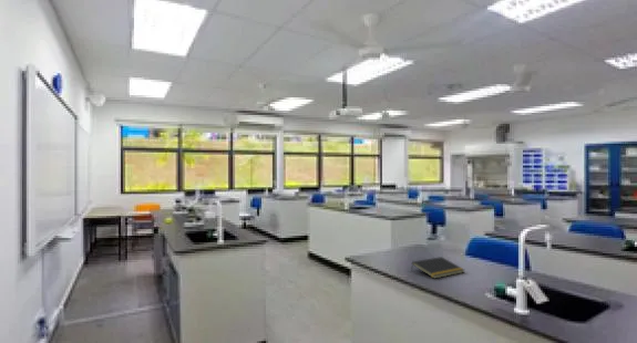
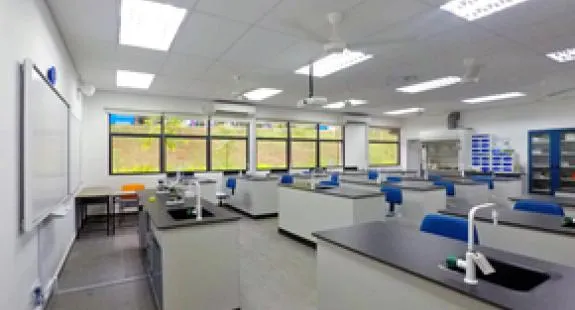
- notepad [410,256,465,280]
